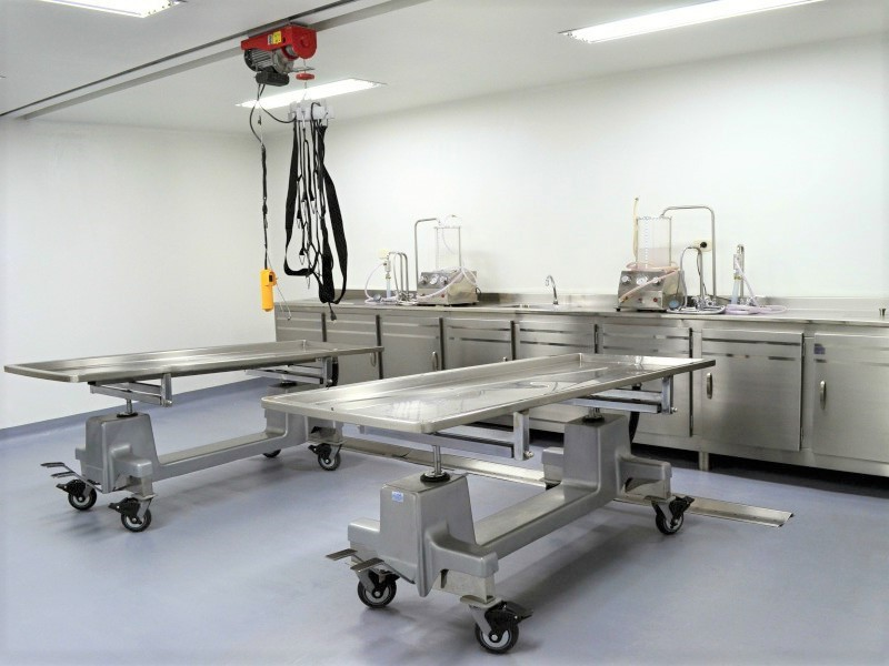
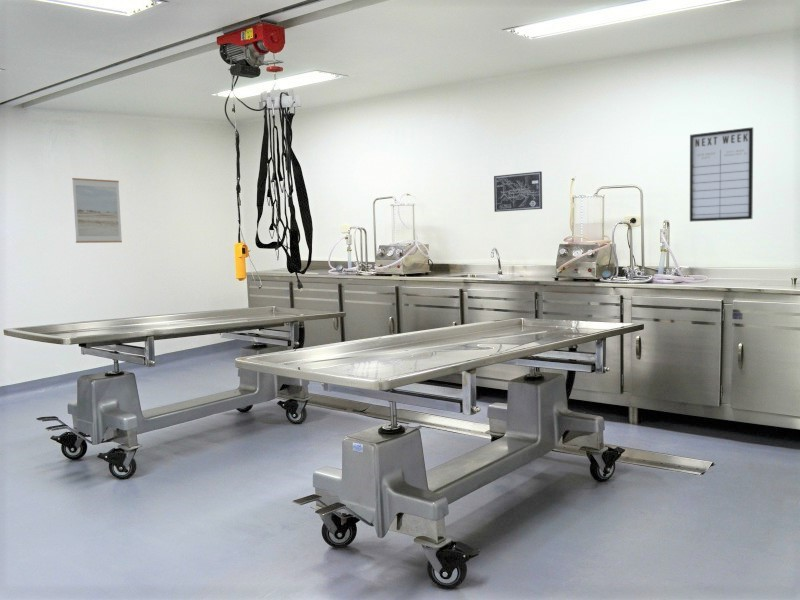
+ writing board [689,126,754,223]
+ wall art [493,170,543,213]
+ wall art [71,177,123,244]
